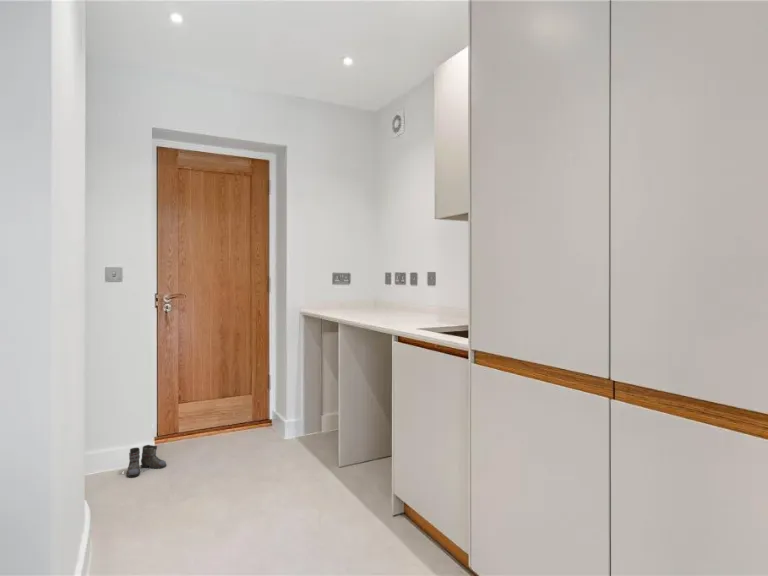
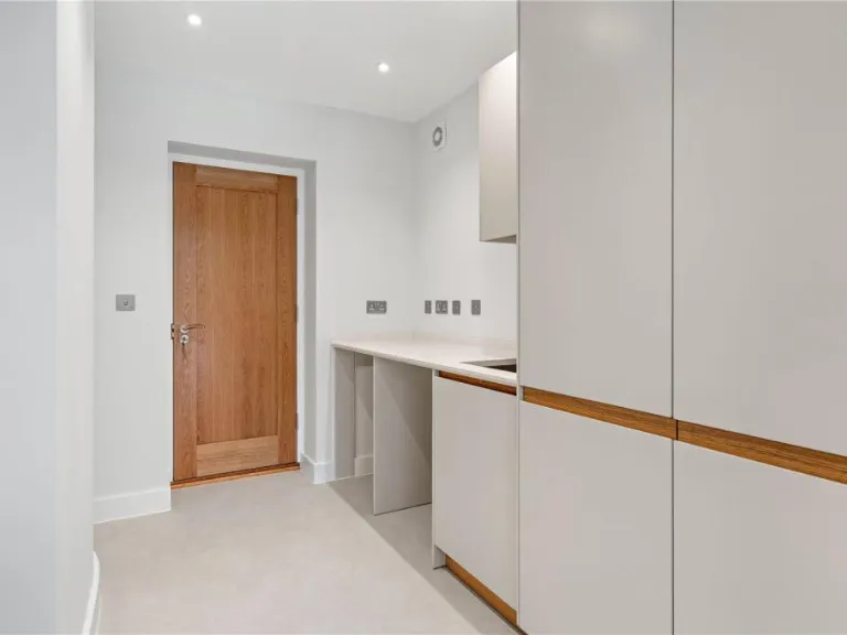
- boots [118,444,167,478]
